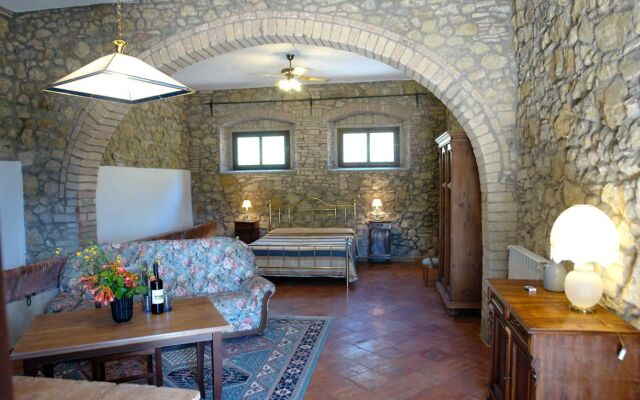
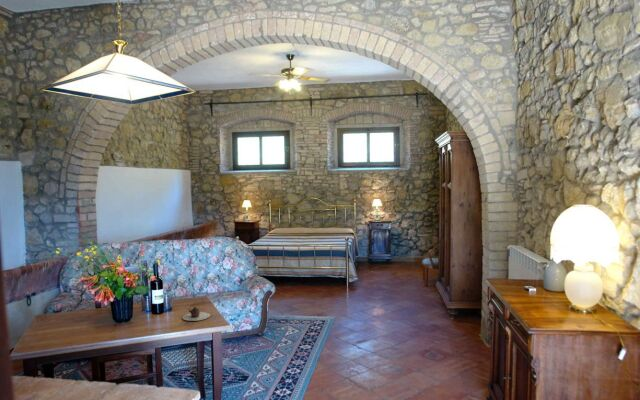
+ teapot [181,303,211,322]
